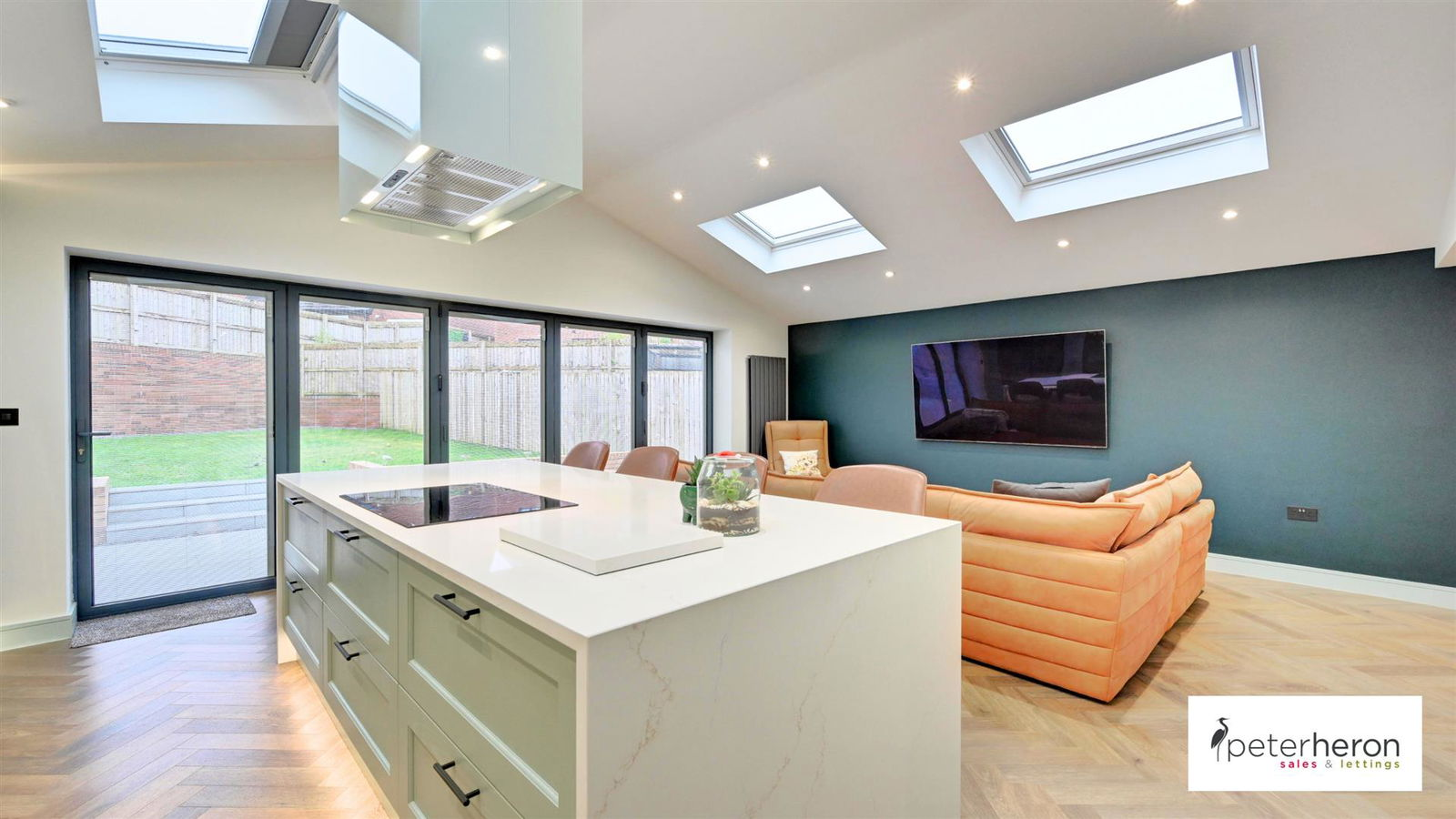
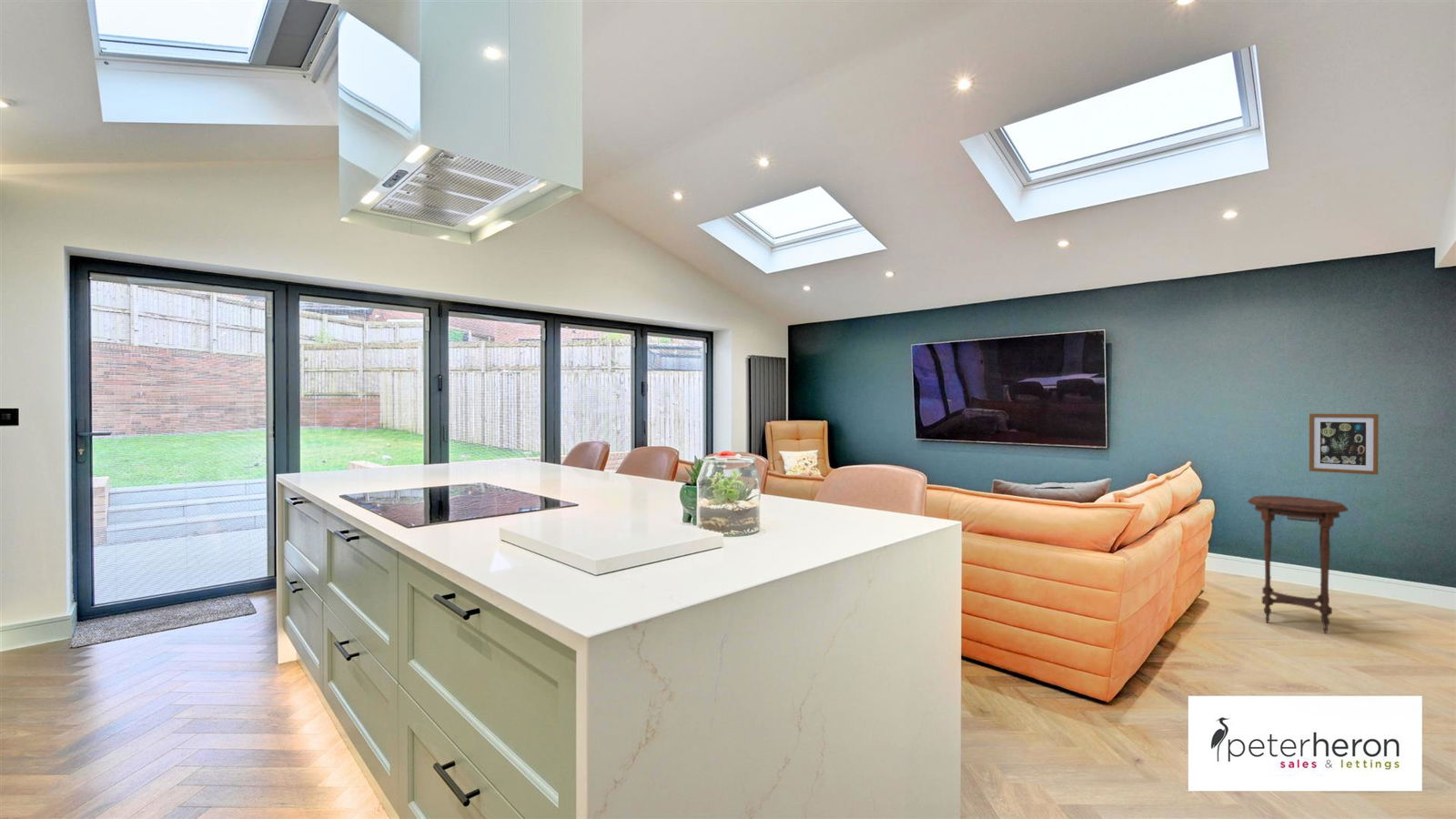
+ wall art [1309,413,1380,476]
+ side table [1247,495,1350,634]
